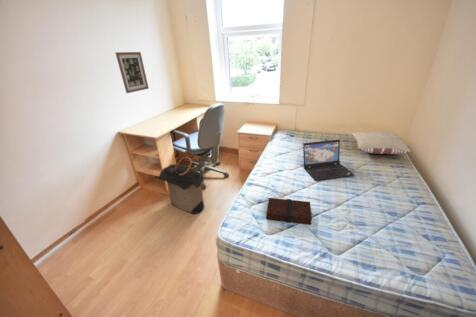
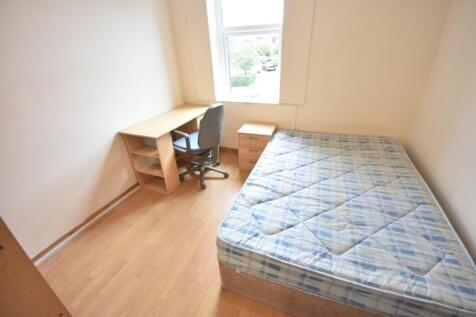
- laptop [302,139,355,181]
- pillow [350,131,412,155]
- wall art [114,51,150,94]
- laundry hamper [158,156,207,215]
- book [265,197,313,225]
